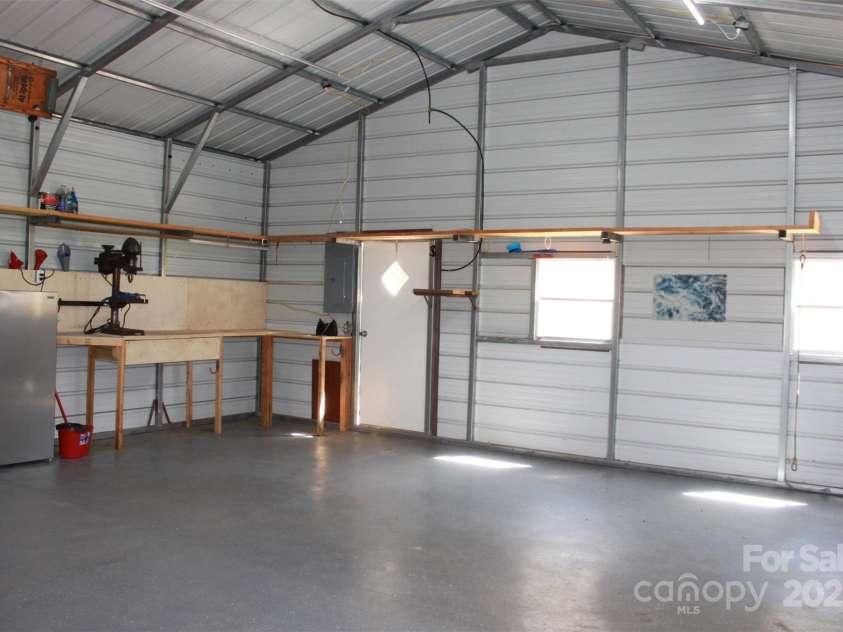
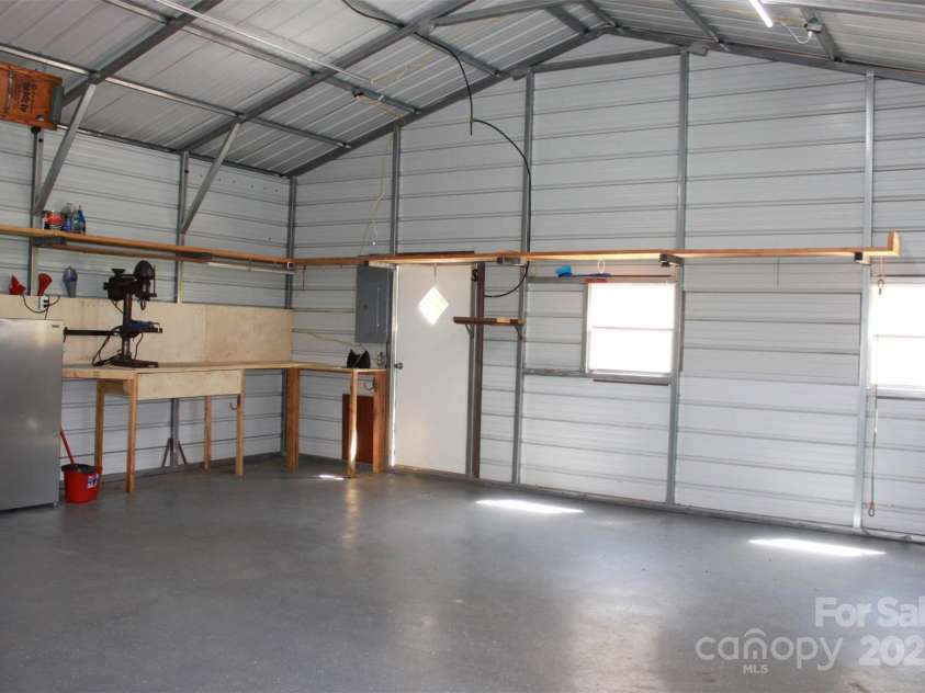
- wall art [651,274,728,323]
